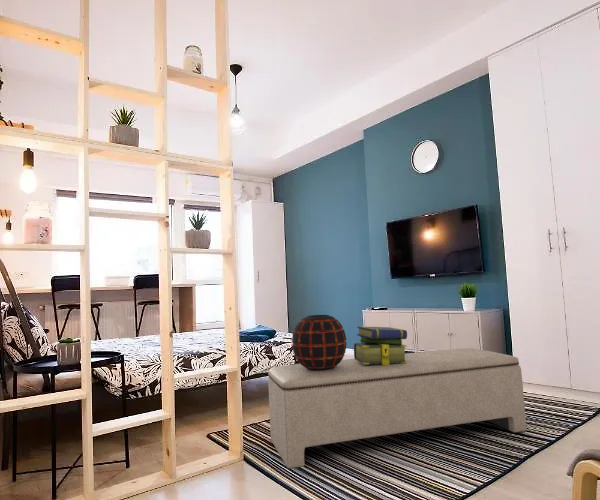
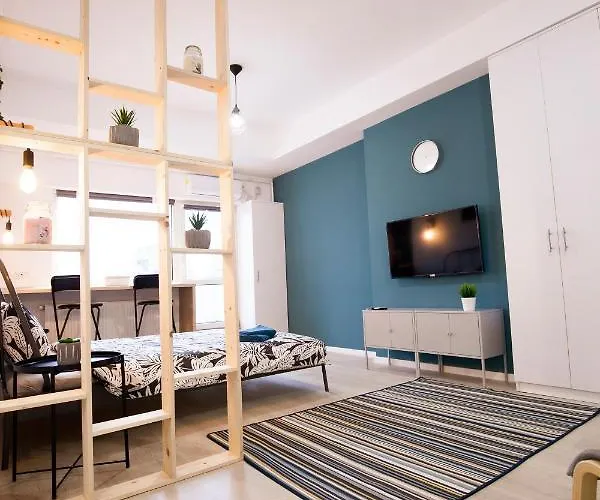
- decorative vase [291,314,348,370]
- bench [267,347,528,469]
- stack of books [353,325,408,365]
